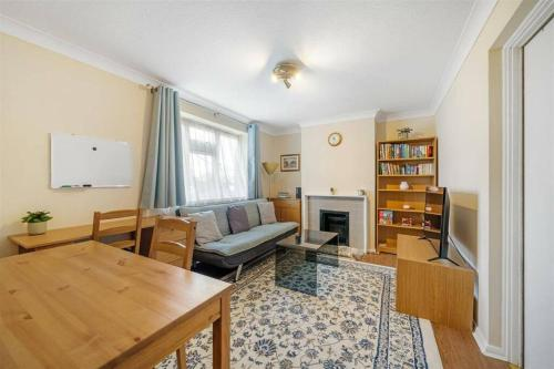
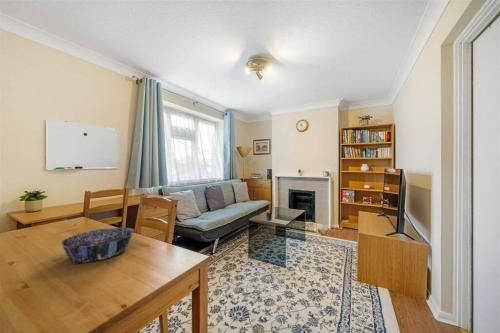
+ decorative bowl [60,227,135,264]
